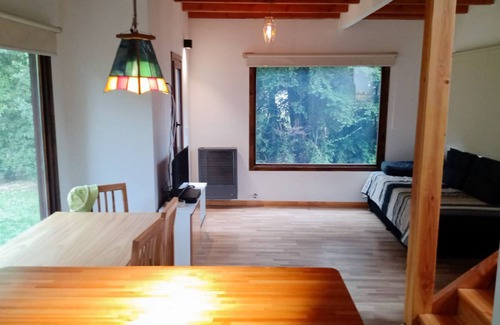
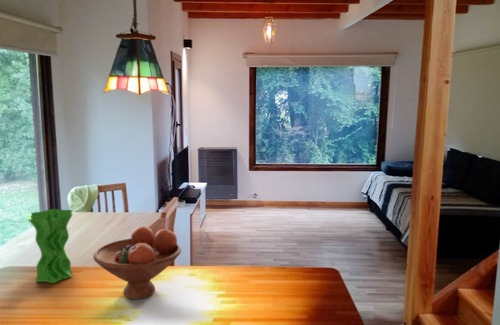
+ fruit bowl [93,225,182,300]
+ vase [26,208,74,284]
